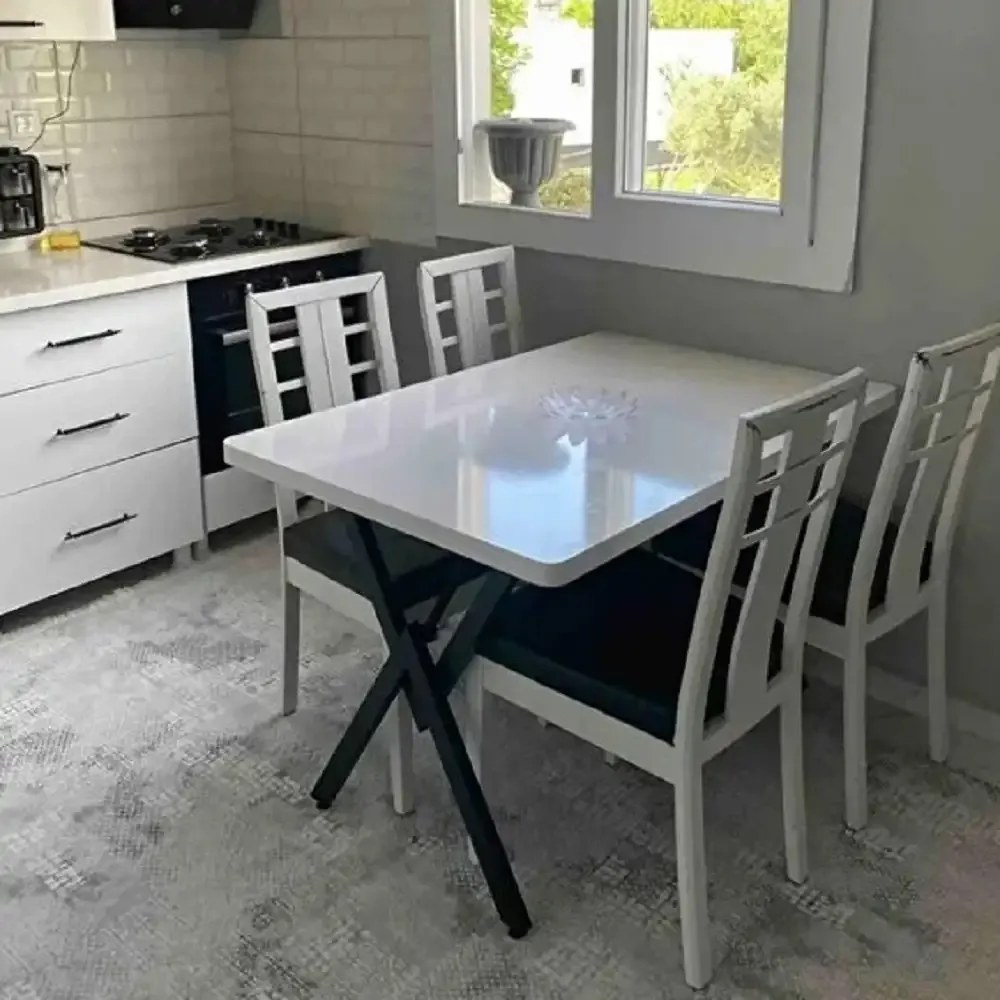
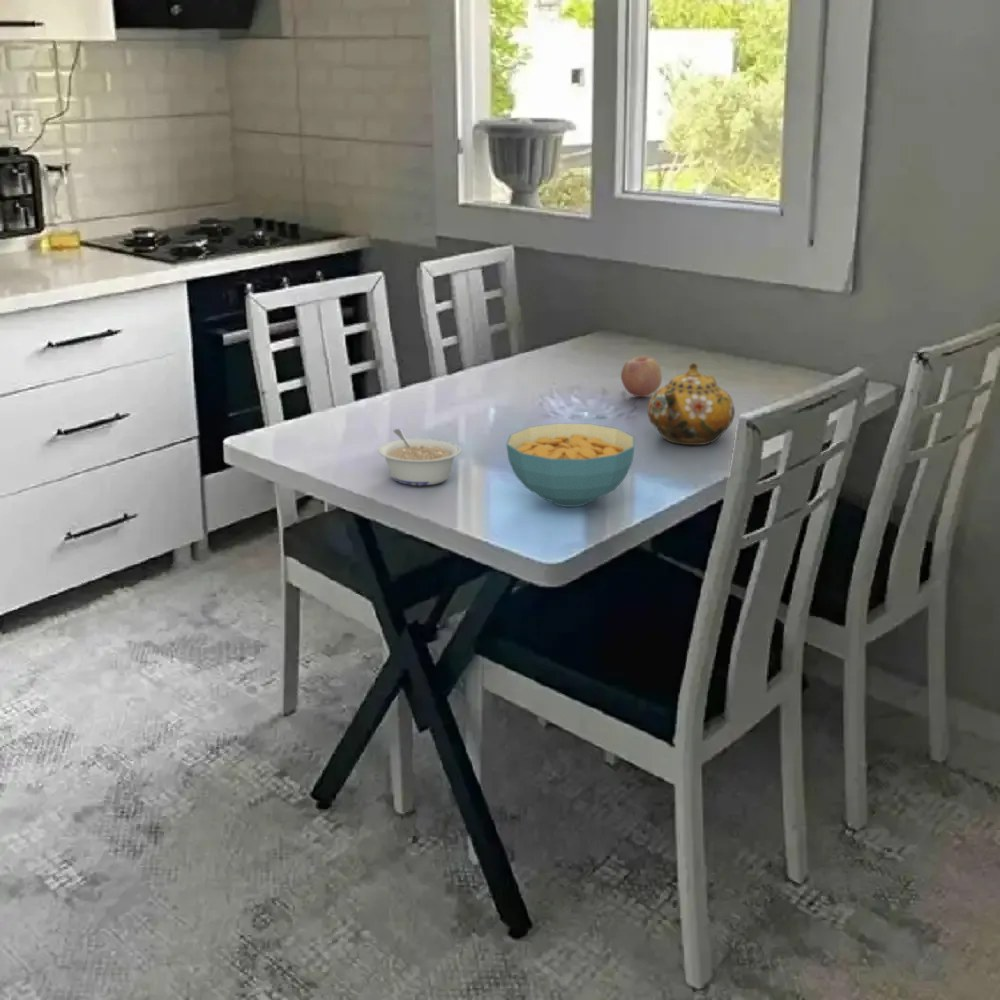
+ teapot [647,362,736,446]
+ fruit [620,355,663,398]
+ cereal bowl [505,423,636,508]
+ legume [377,428,462,486]
